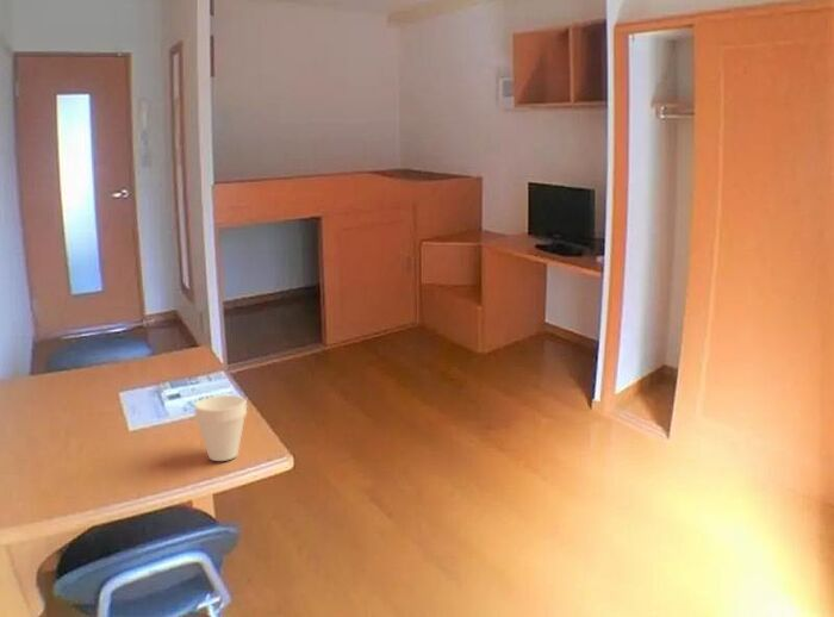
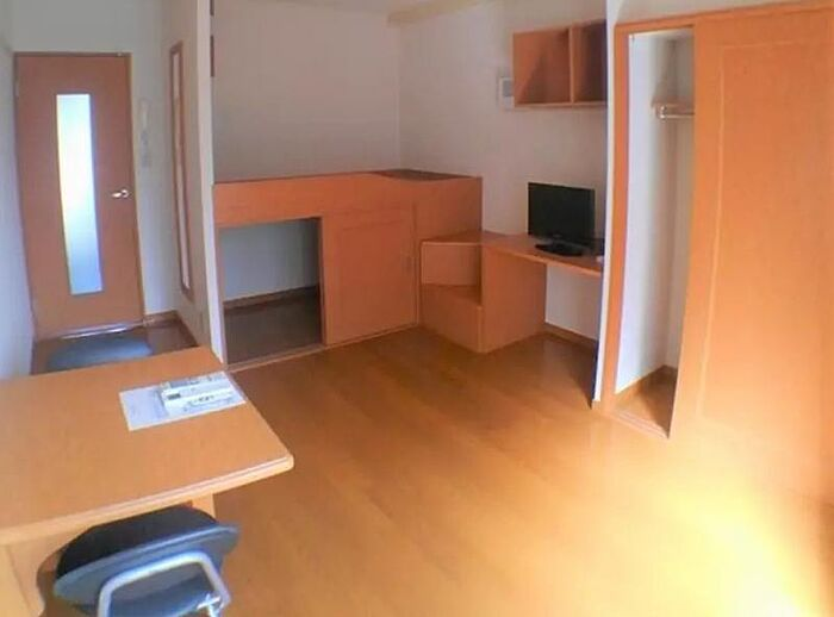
- cup [193,394,248,462]
